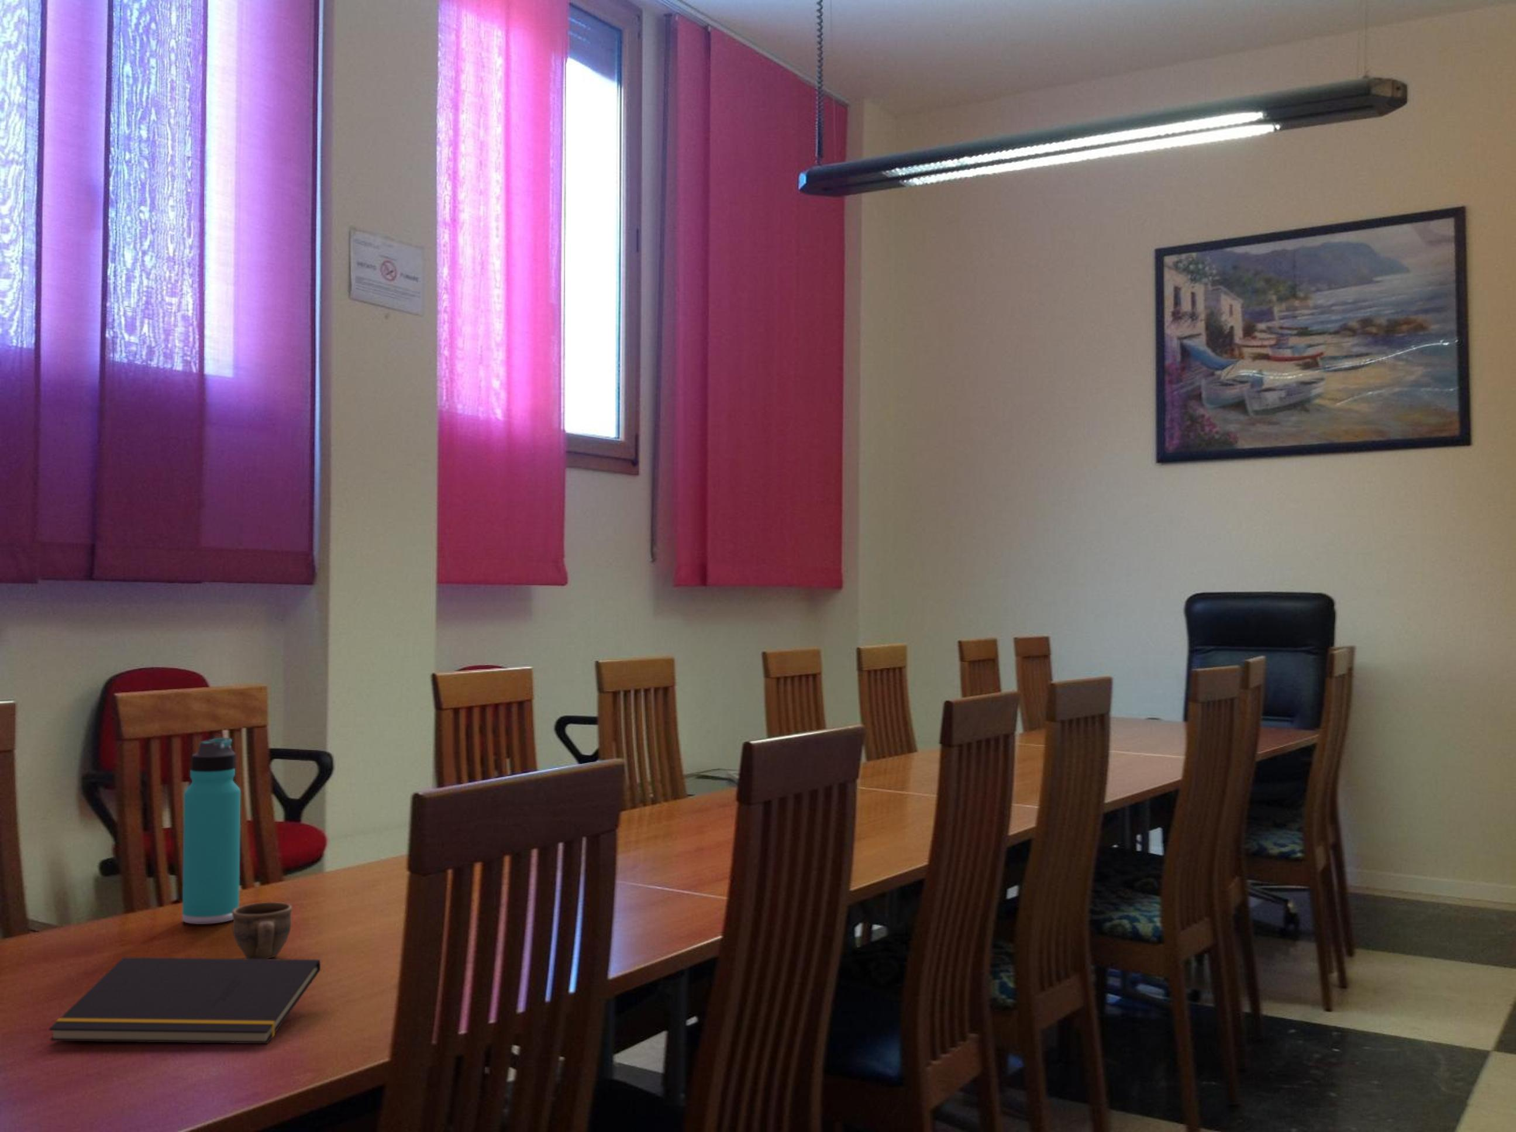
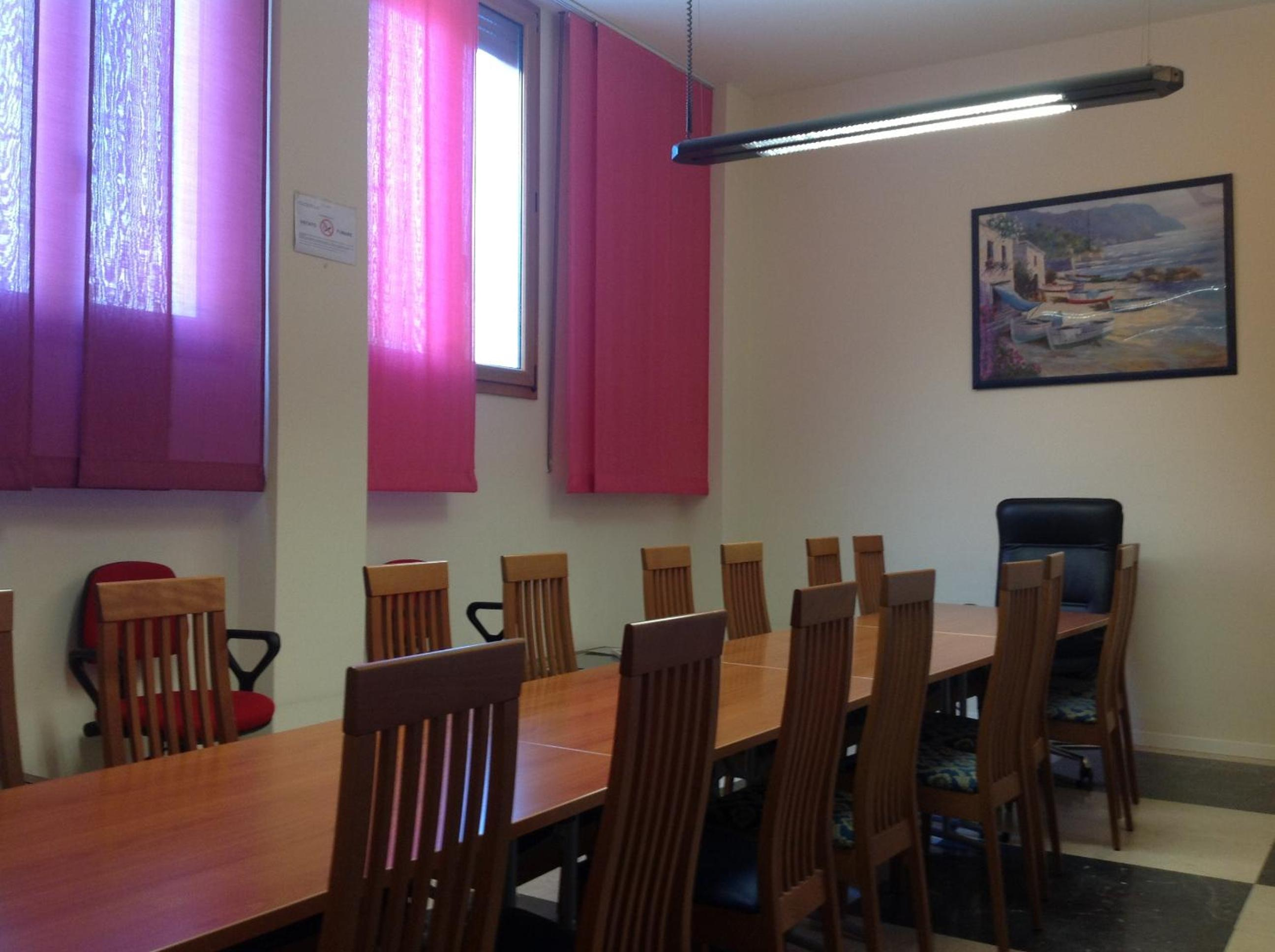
- cup [232,901,292,958]
- thermos bottle [182,737,241,925]
- notepad [49,956,321,1044]
